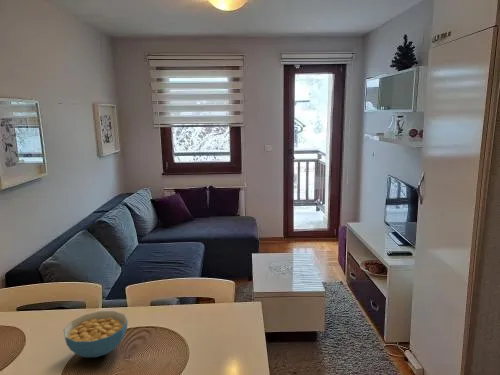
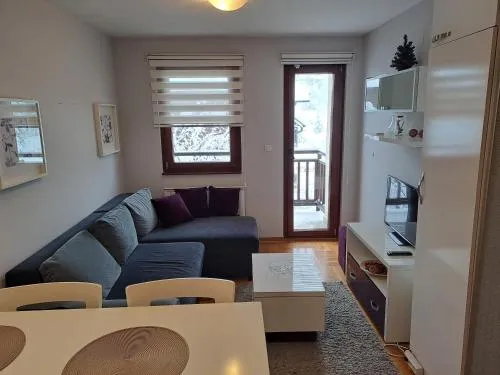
- cereal bowl [63,310,128,358]
